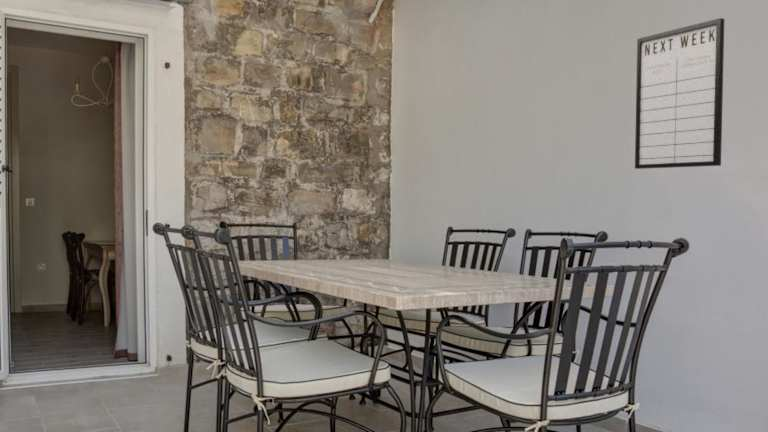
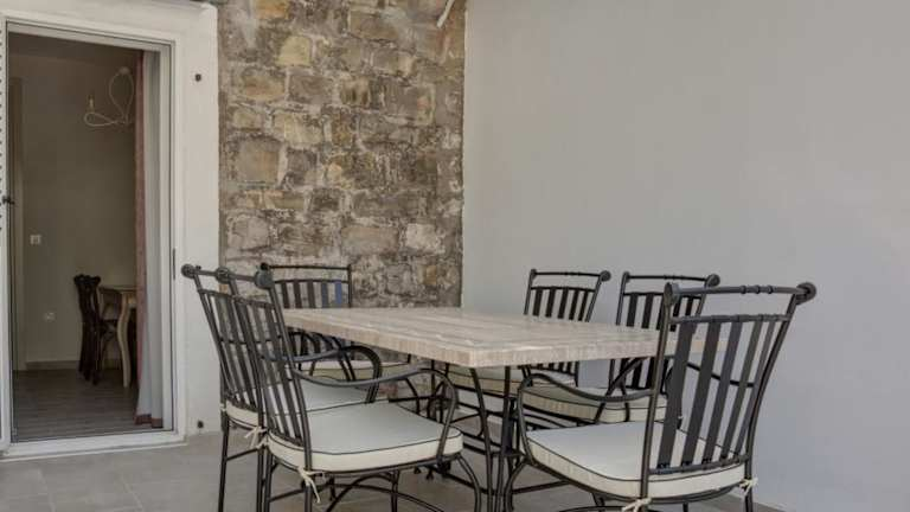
- writing board [634,17,725,170]
